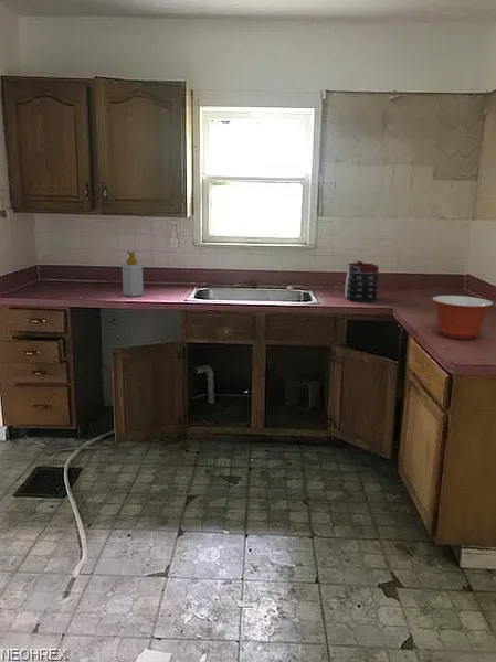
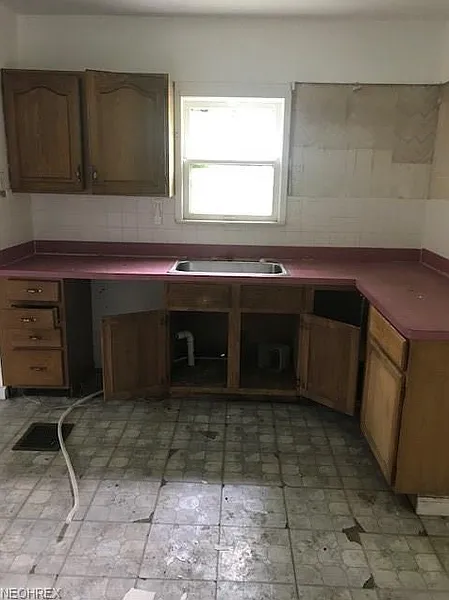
- mixing bowl [431,295,494,341]
- soap bottle [122,250,144,298]
- mug [344,259,379,302]
